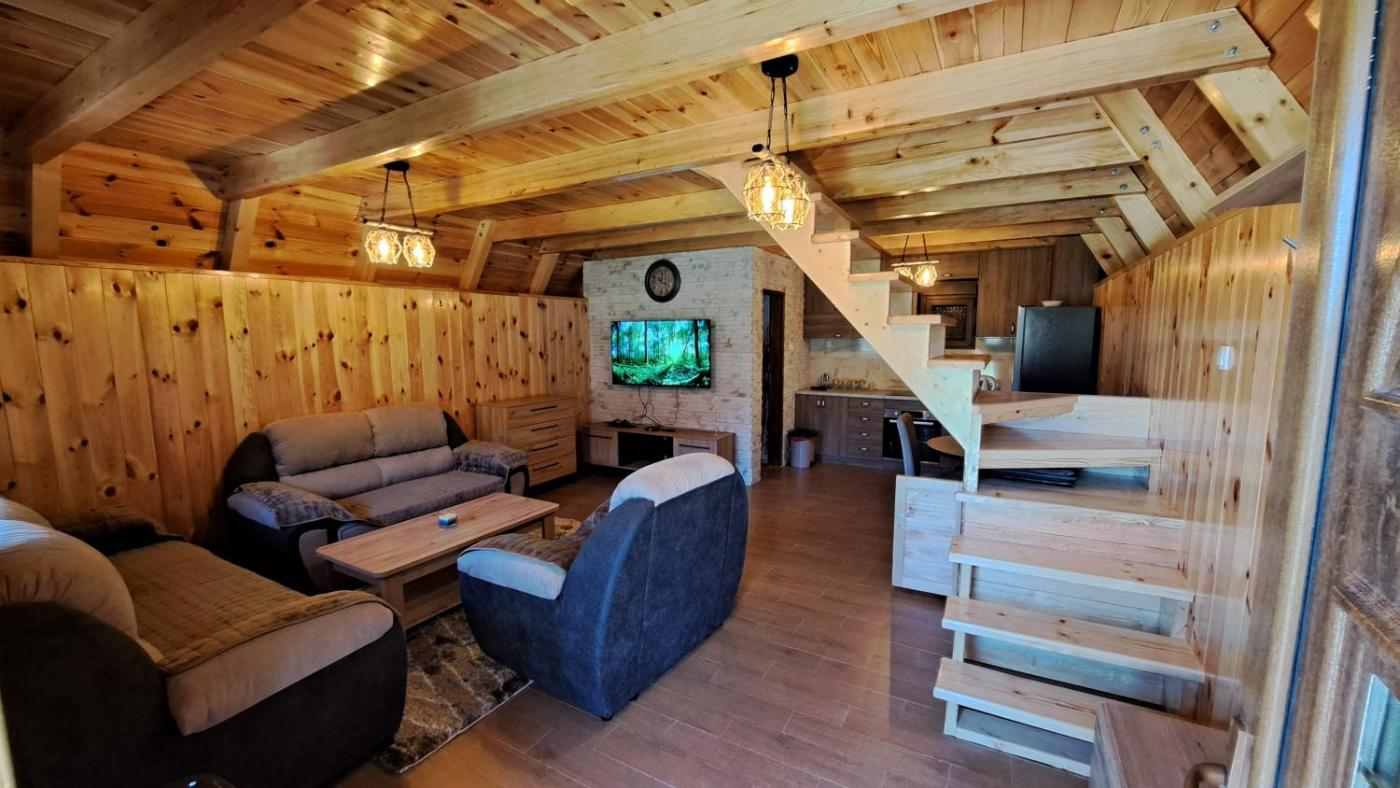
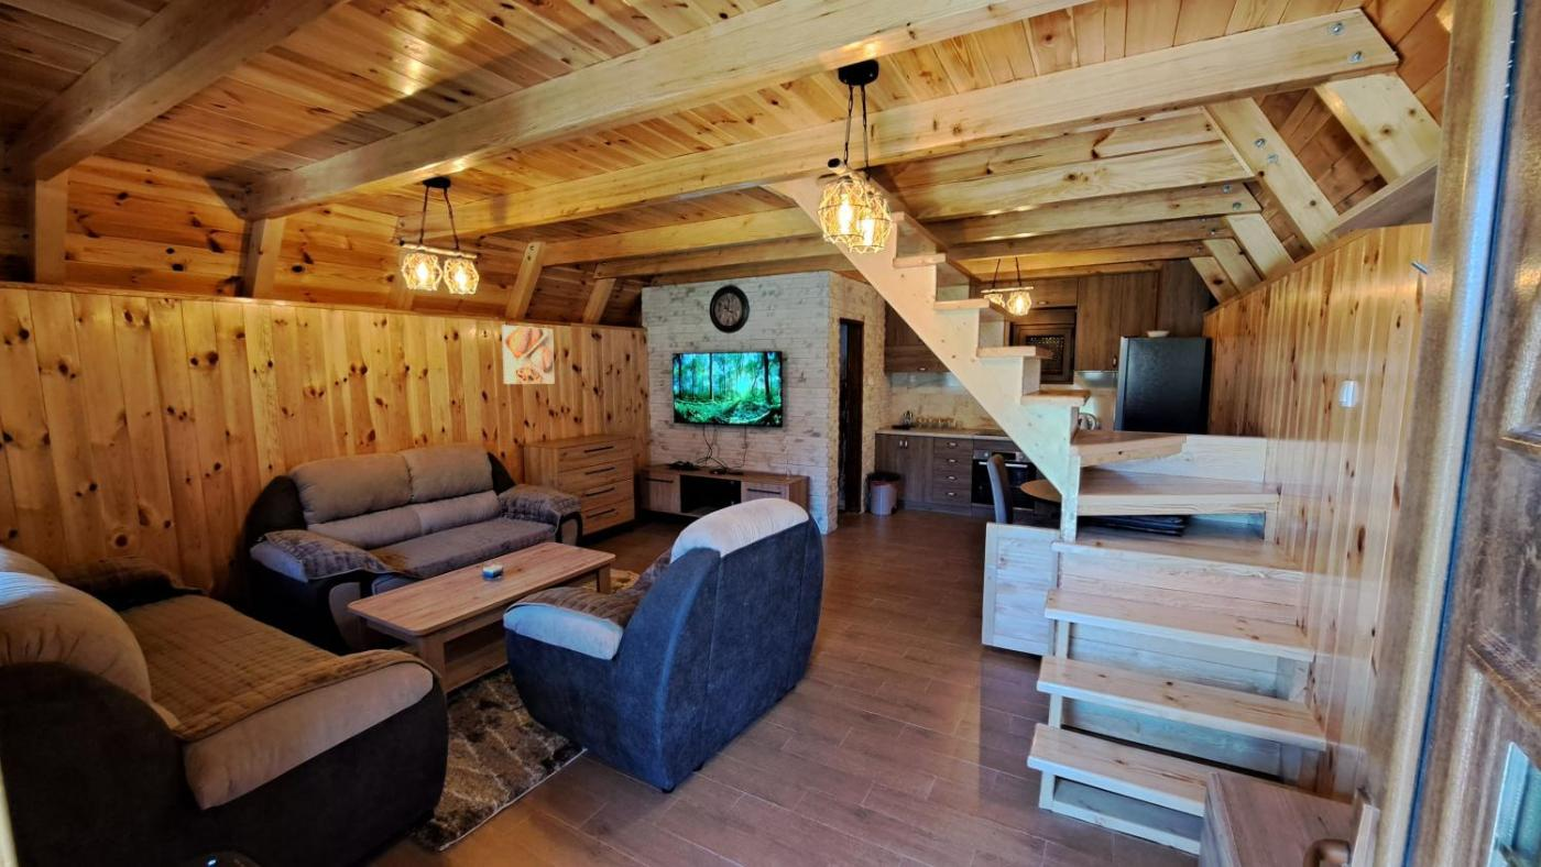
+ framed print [501,325,555,385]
